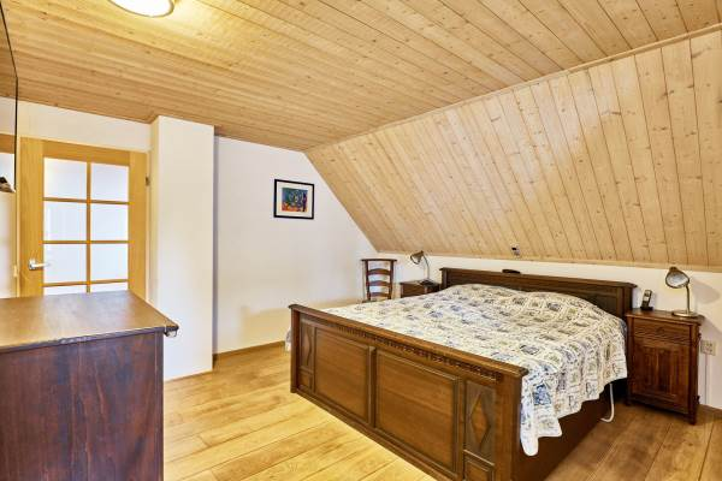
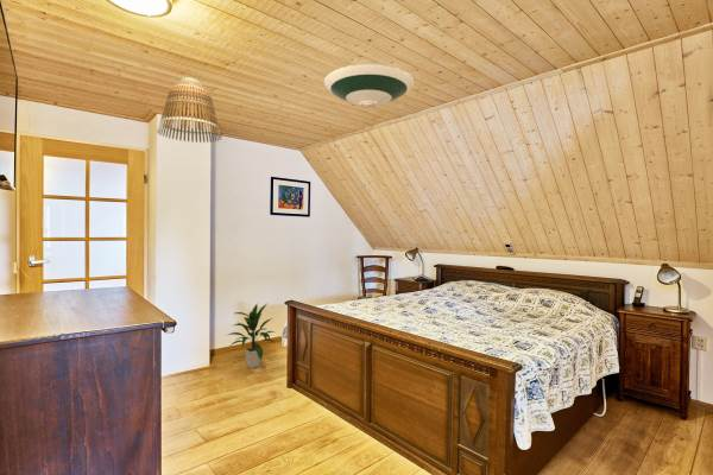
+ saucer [323,63,415,109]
+ lamp shade [156,76,222,144]
+ indoor plant [227,303,276,369]
